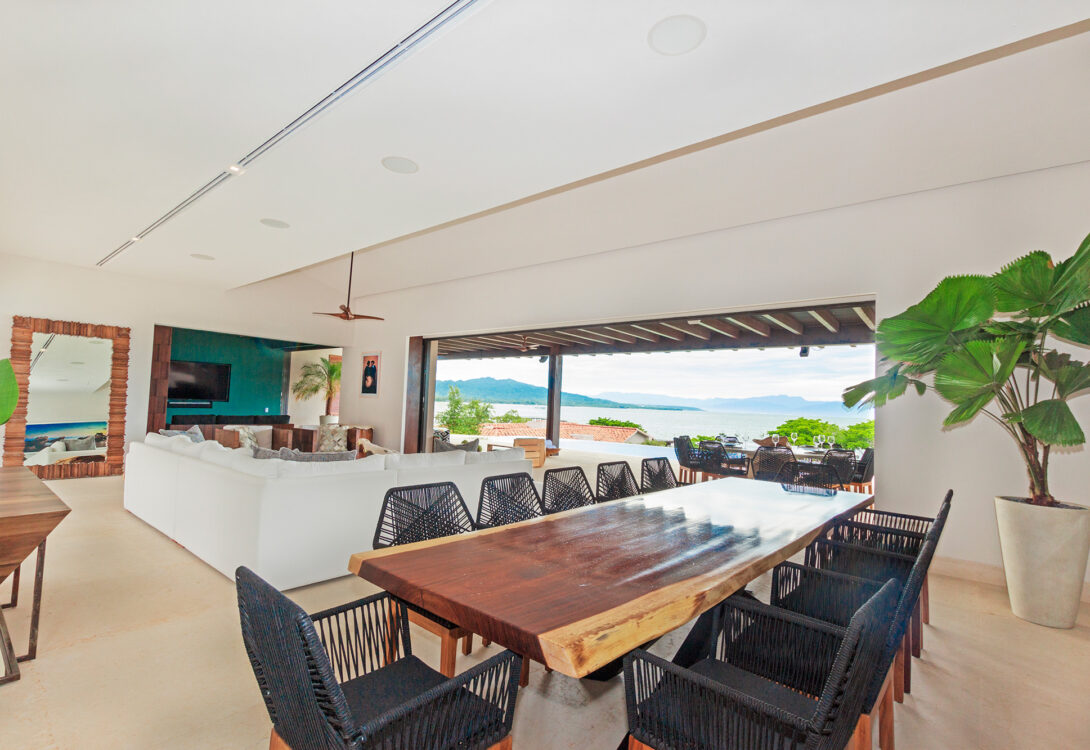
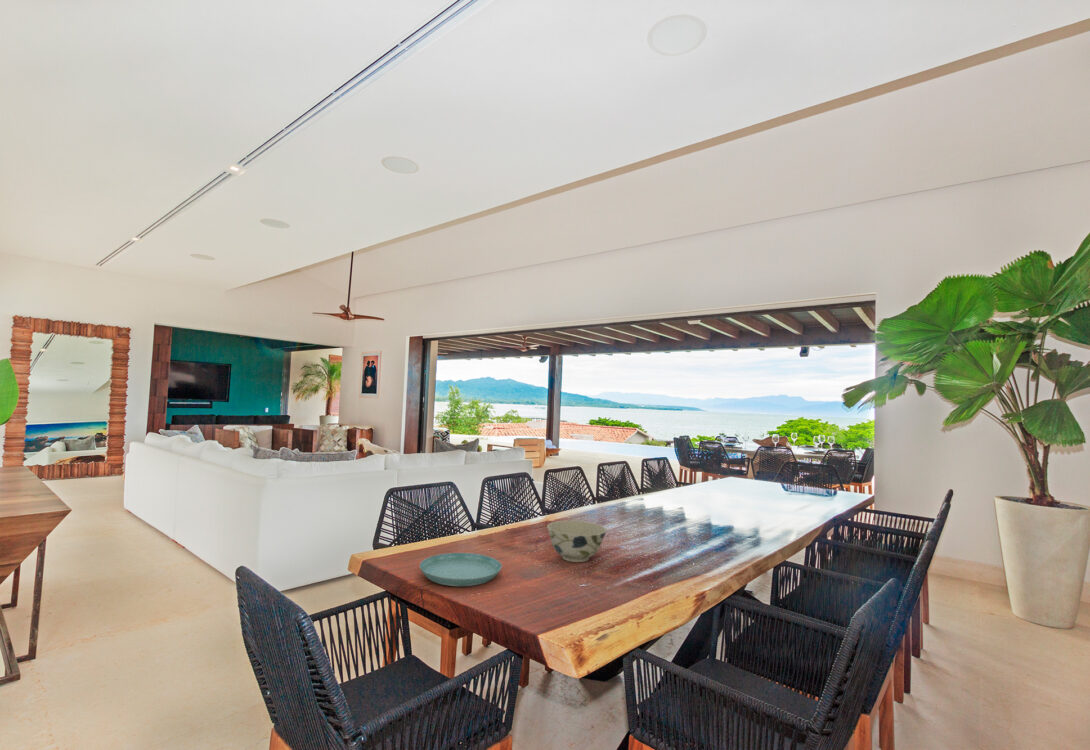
+ saucer [419,552,503,587]
+ bowl [546,520,608,563]
